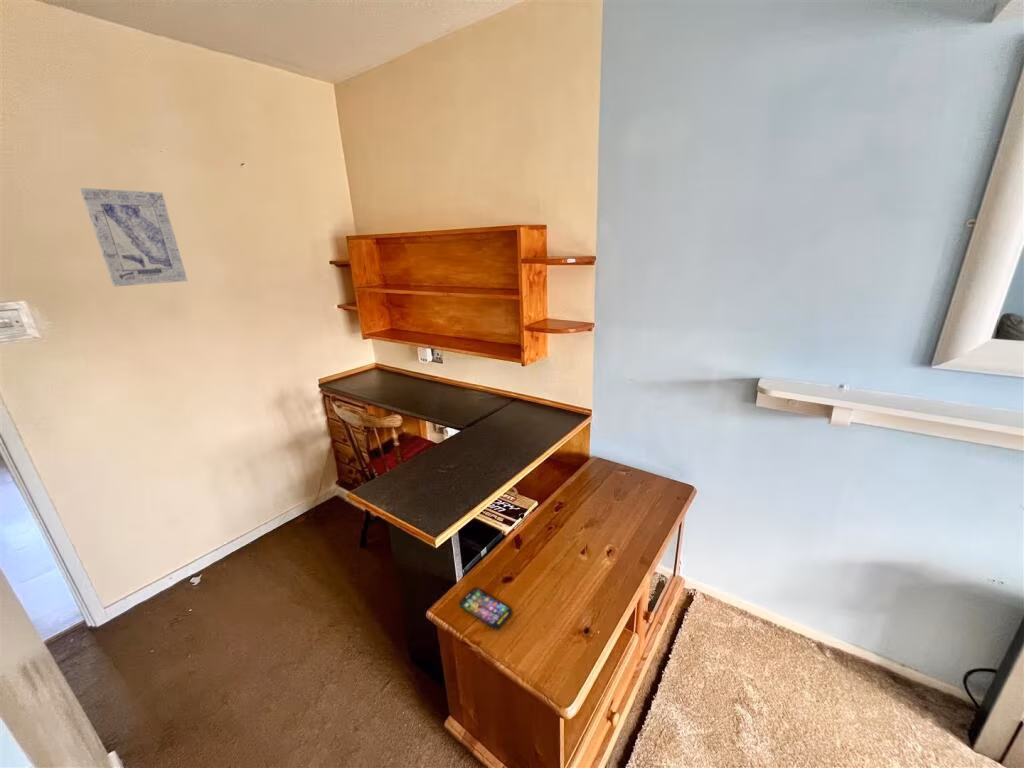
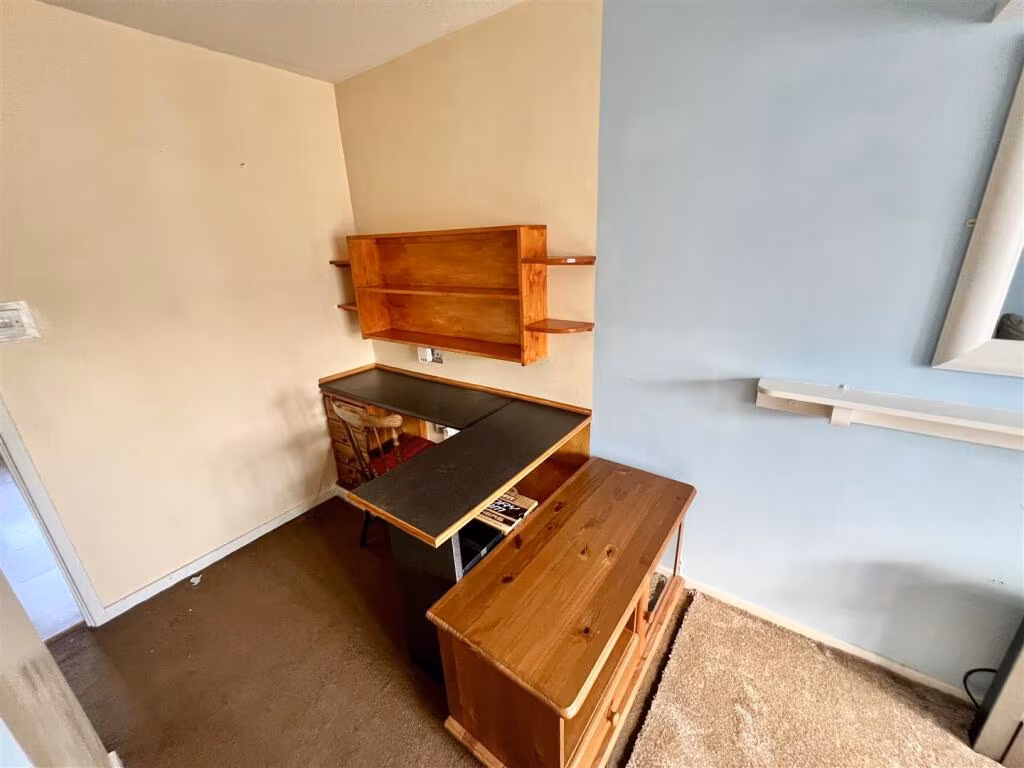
- wall art [79,187,189,287]
- smartphone [458,587,513,631]
